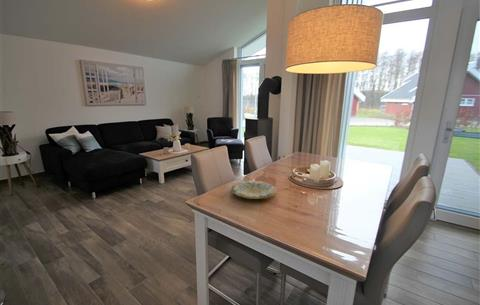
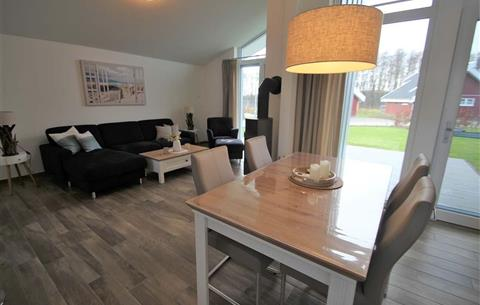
- plate [230,180,277,200]
